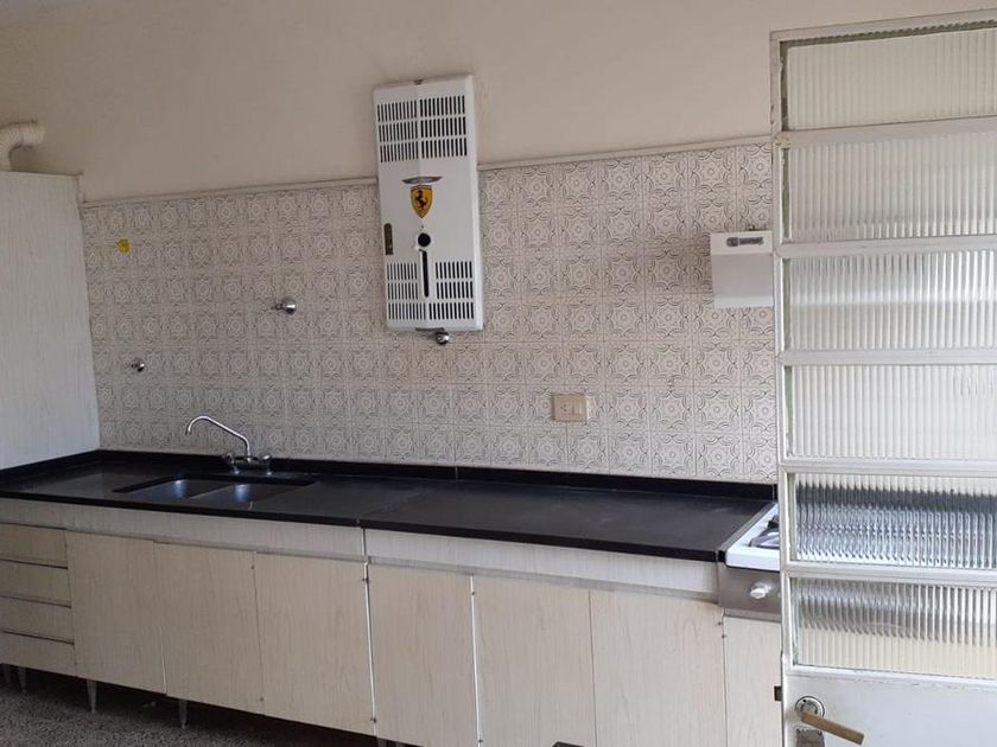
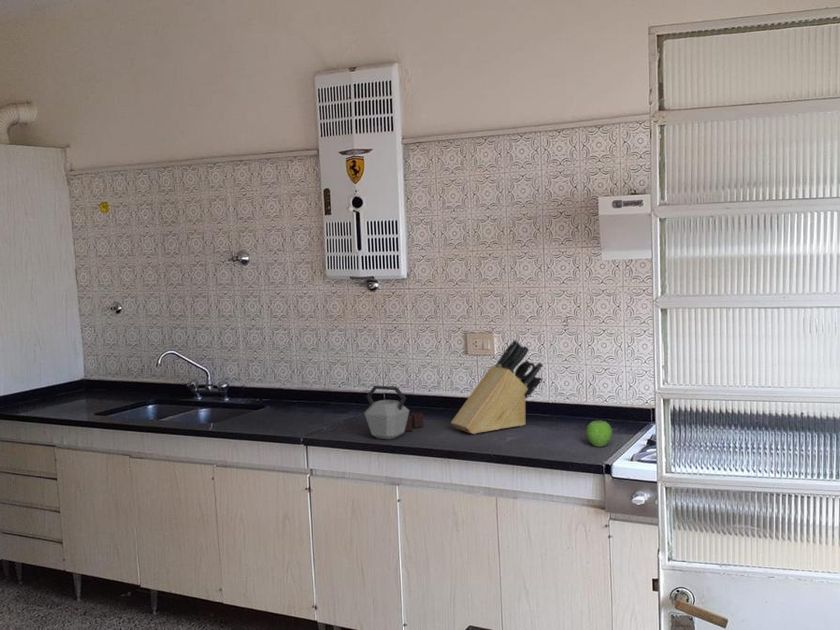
+ knife block [450,339,544,435]
+ kettle [363,385,424,440]
+ fruit [585,420,613,448]
